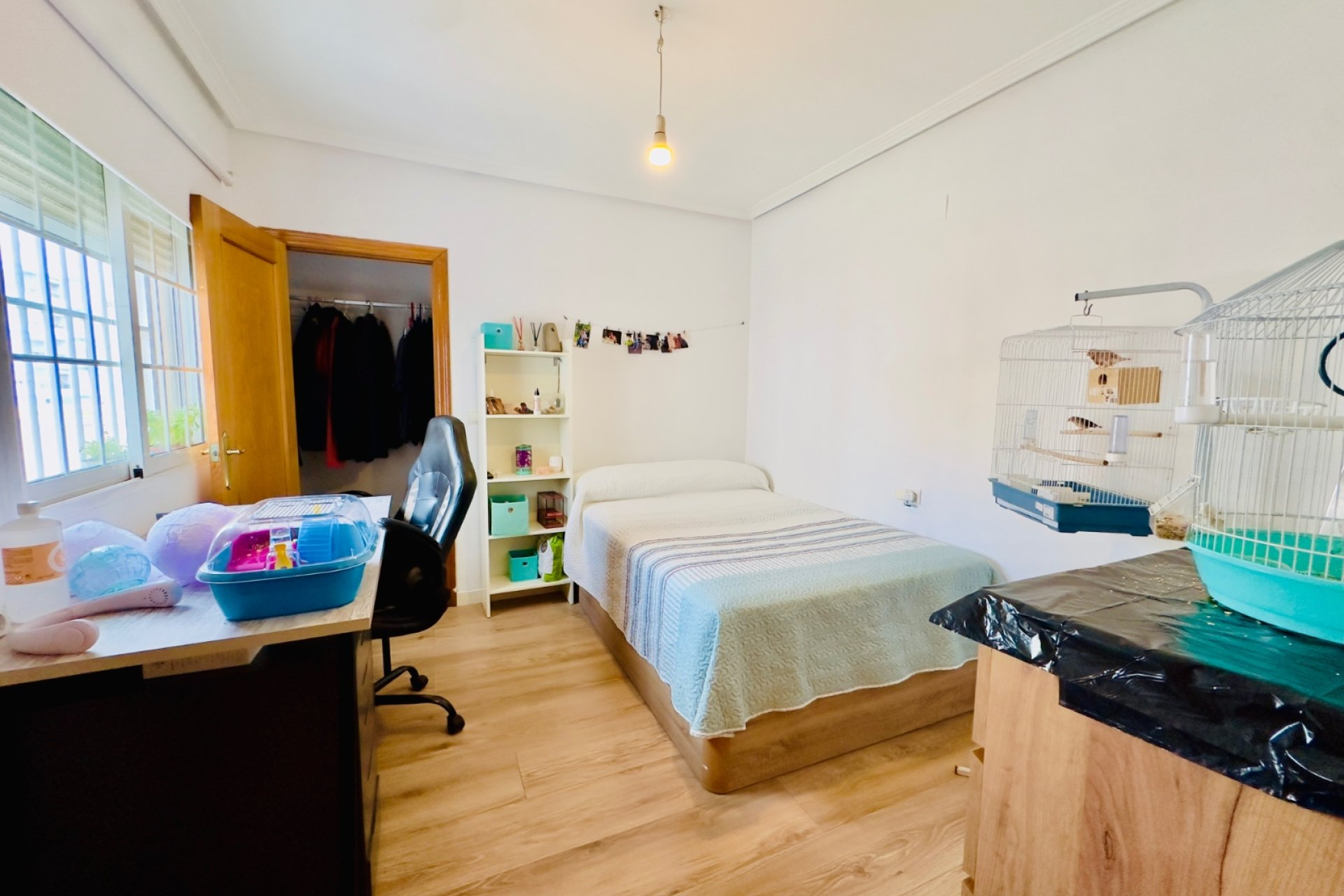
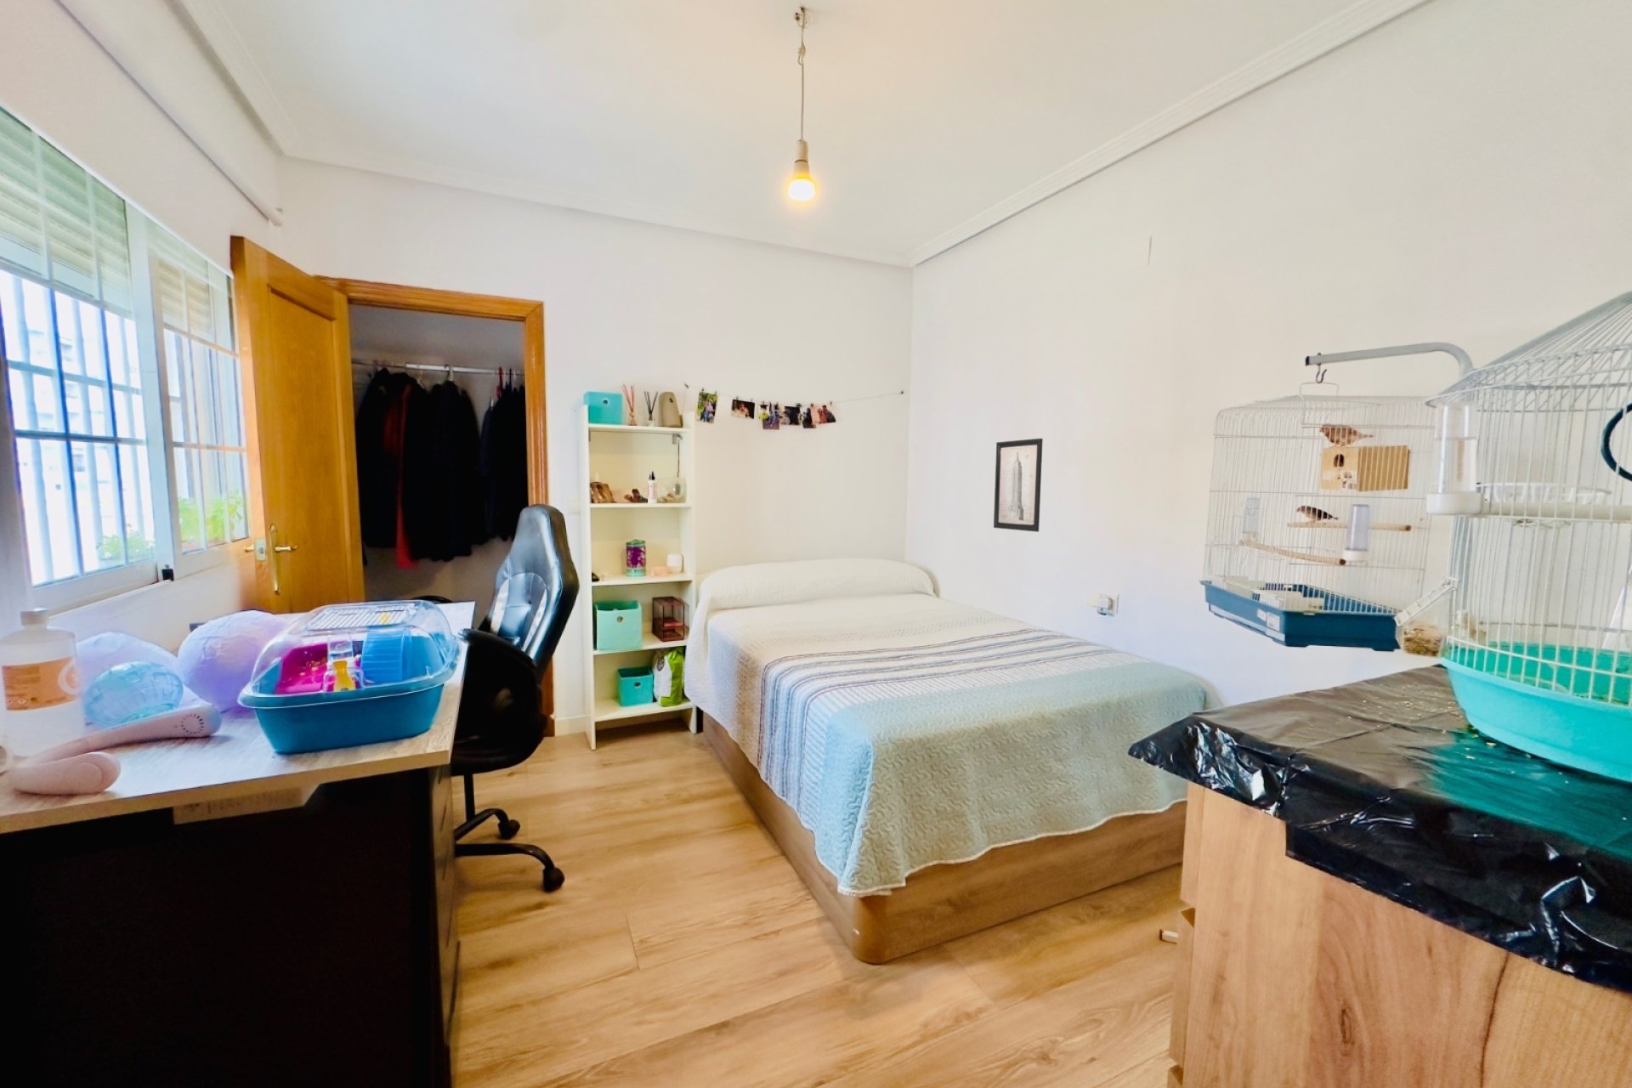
+ wall art [993,437,1044,533]
